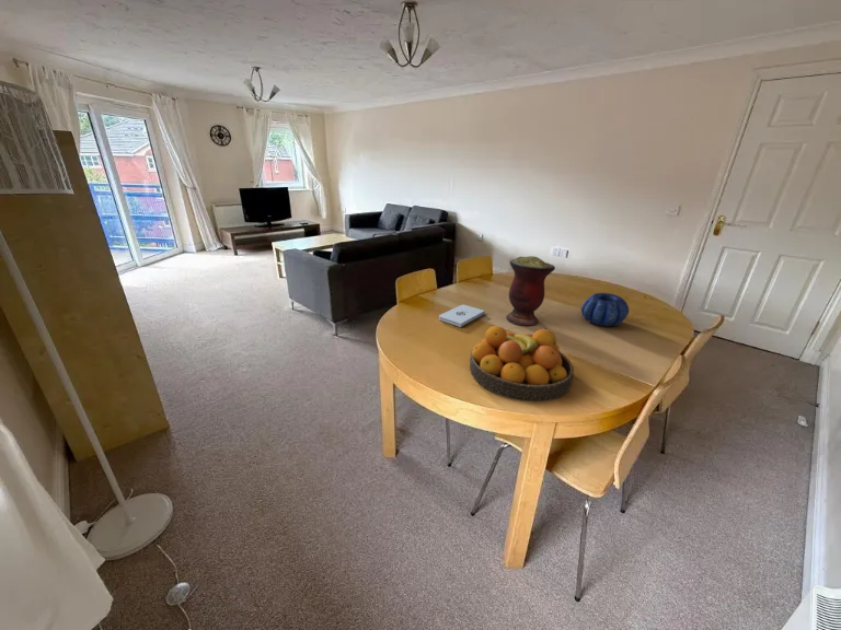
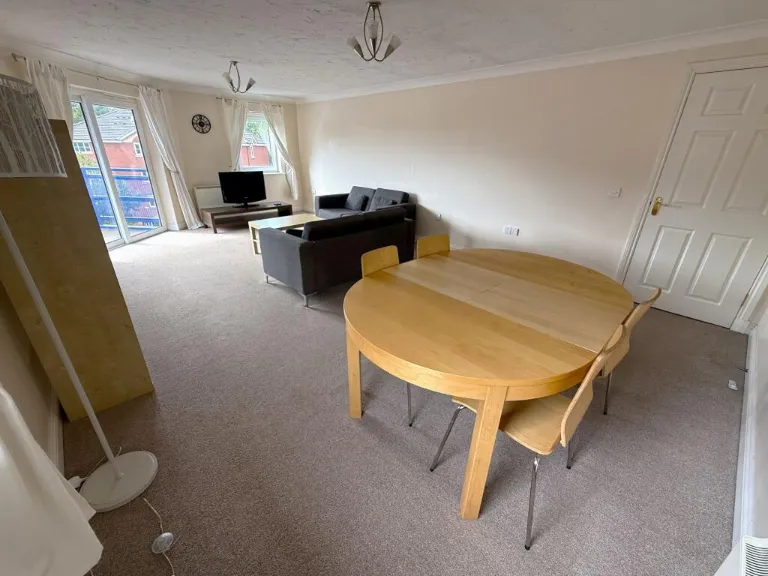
- notepad [438,304,486,328]
- fruit bowl [469,325,575,402]
- decorative bowl [580,292,630,327]
- vase [505,255,556,327]
